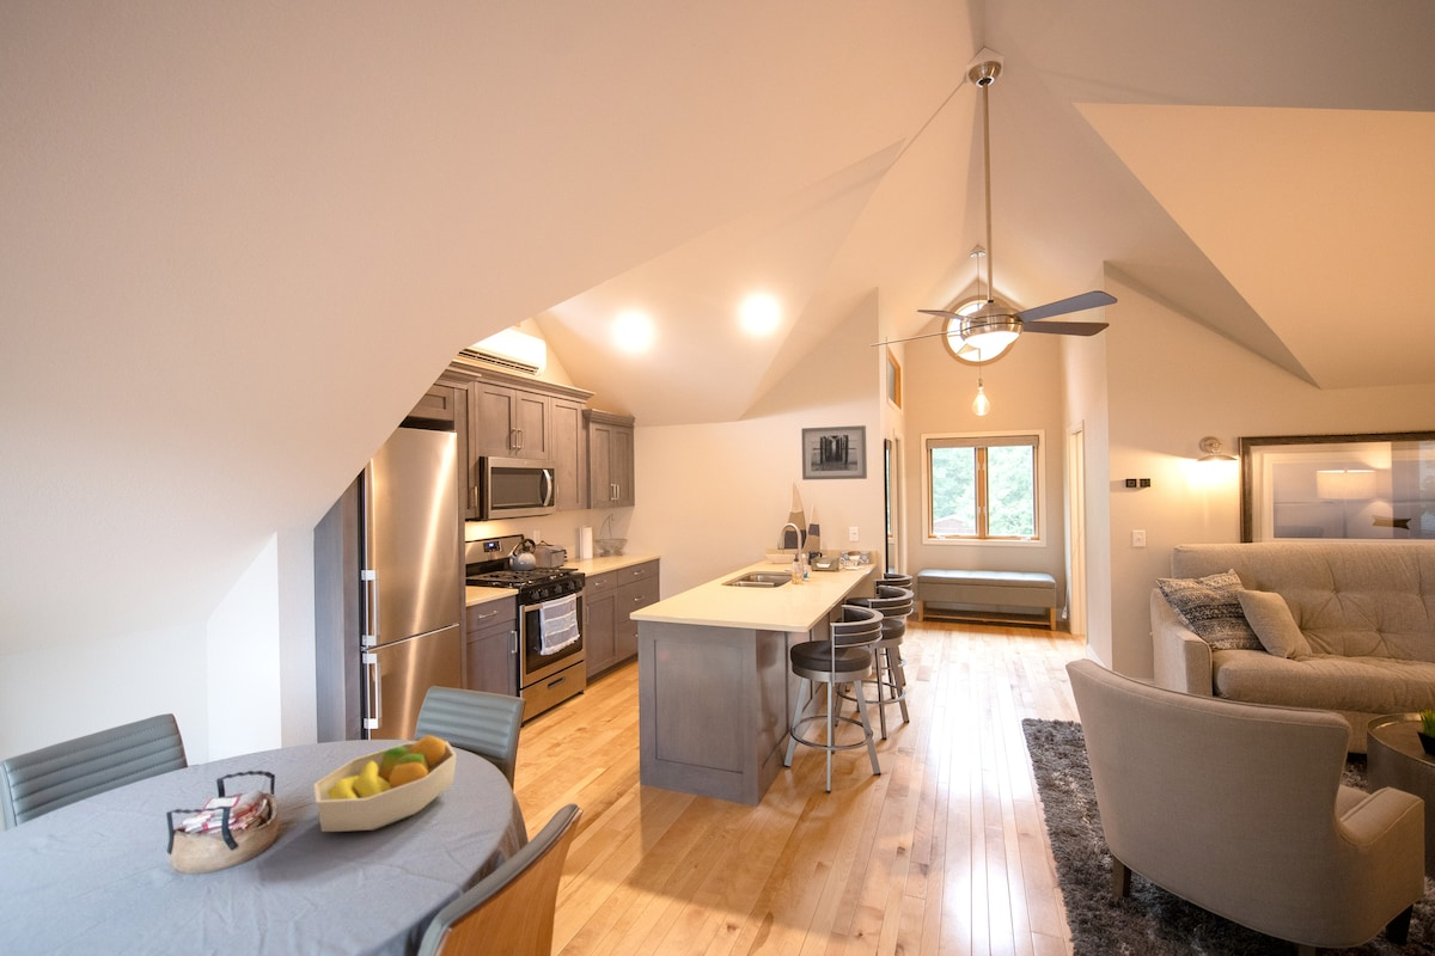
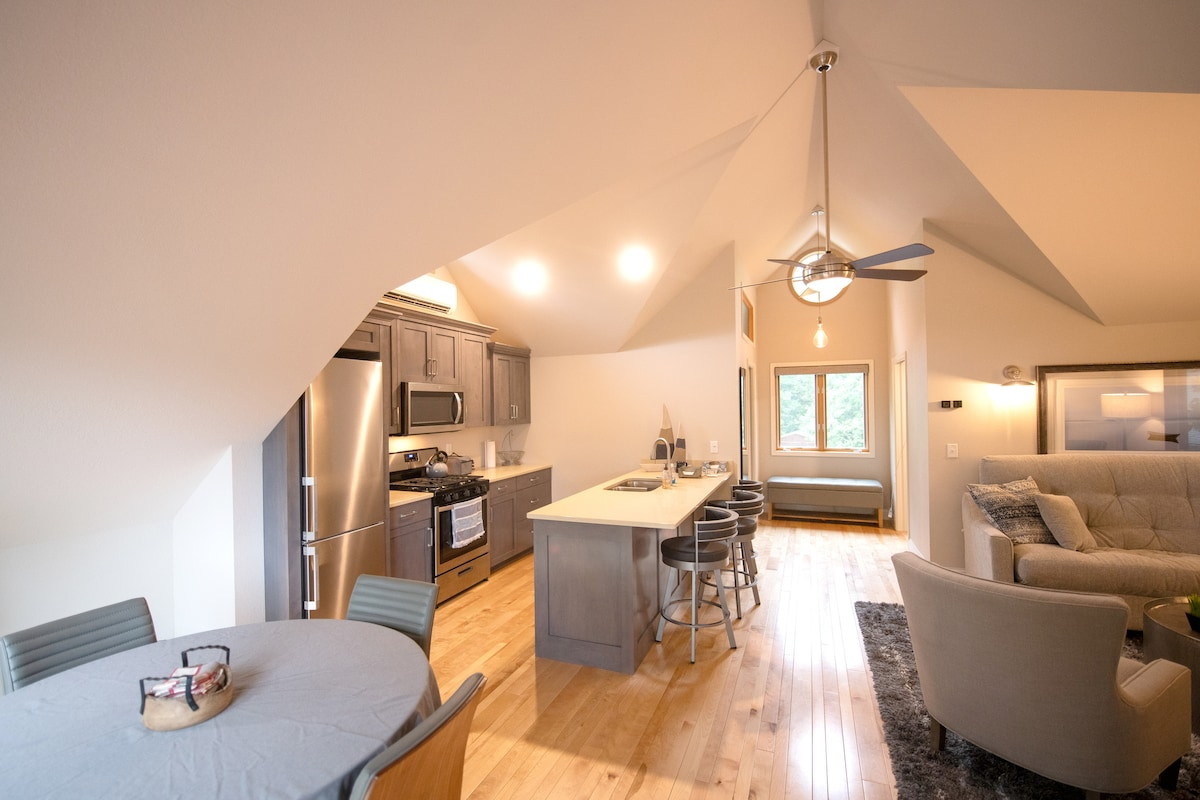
- fruit bowl [312,734,458,833]
- wall art [800,424,868,482]
